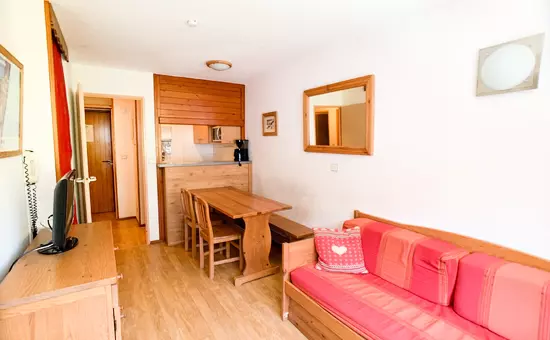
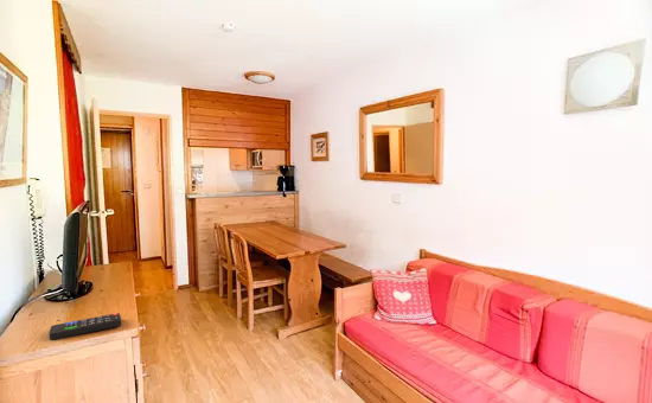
+ remote control [49,312,122,341]
